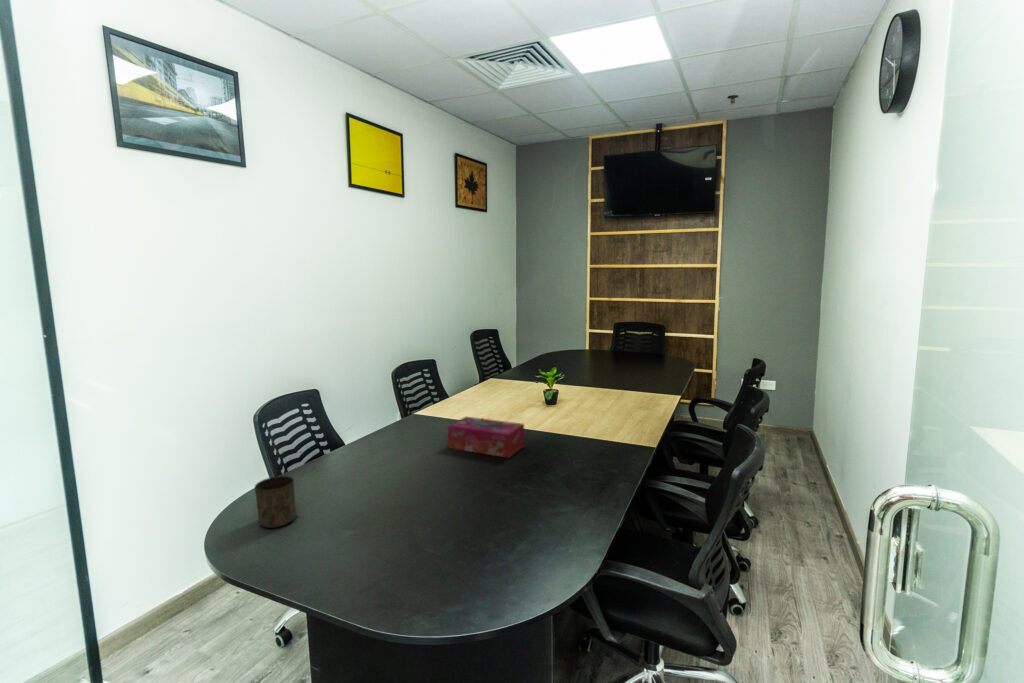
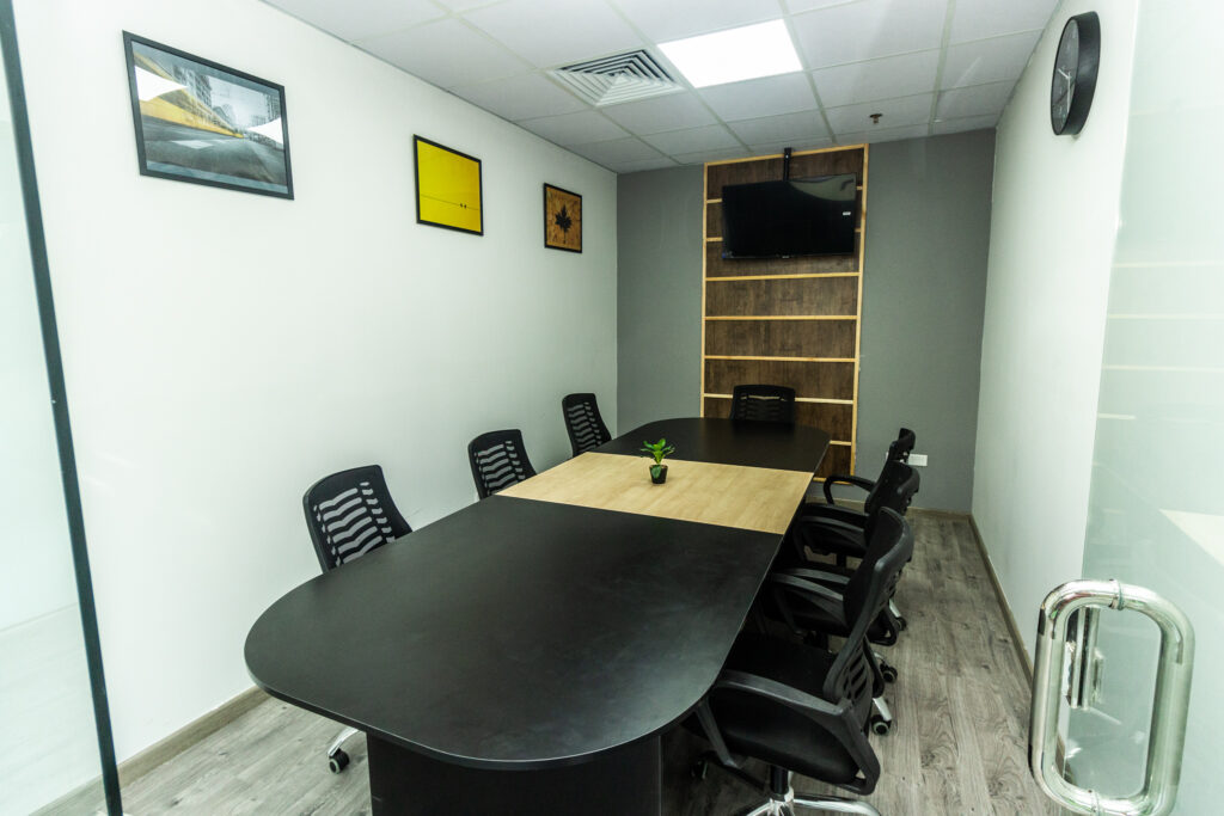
- cup [254,475,297,529]
- tissue box [447,416,525,459]
